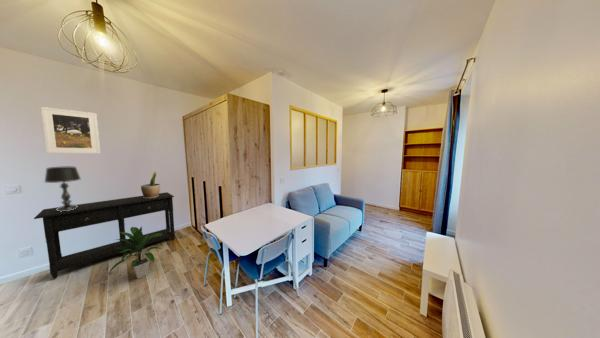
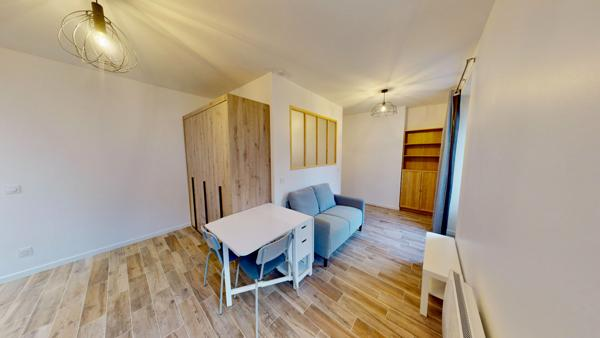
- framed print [40,106,101,154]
- potted plant [140,170,161,199]
- console table [33,191,176,280]
- table lamp [43,165,82,212]
- indoor plant [108,225,162,280]
